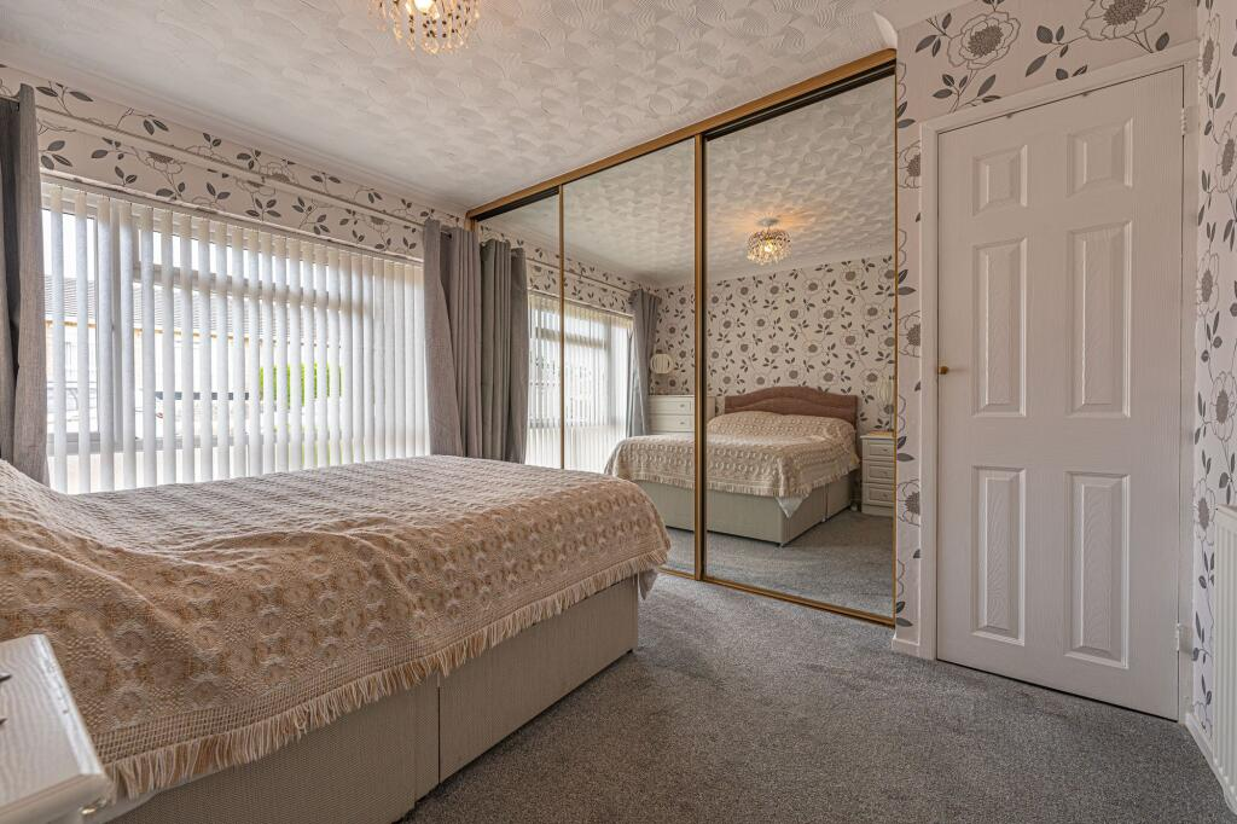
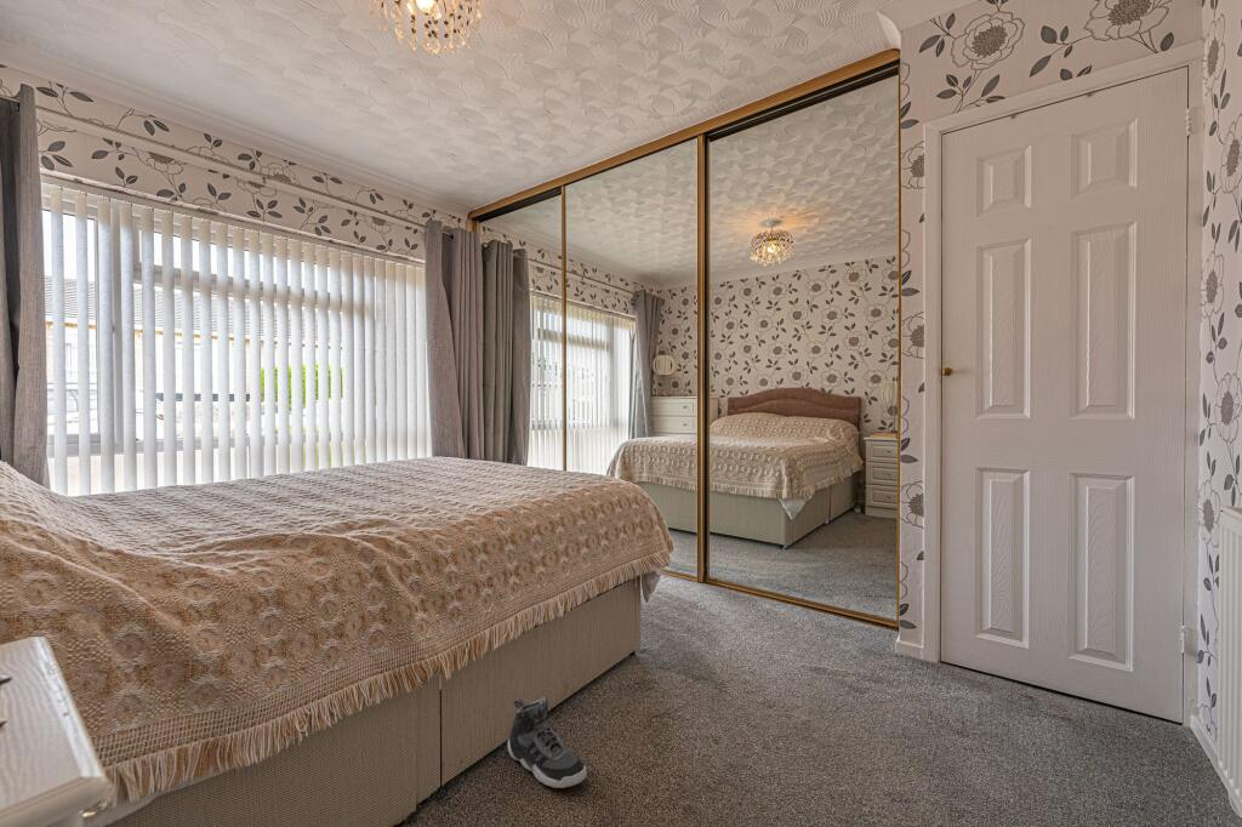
+ sneaker [507,696,587,789]
